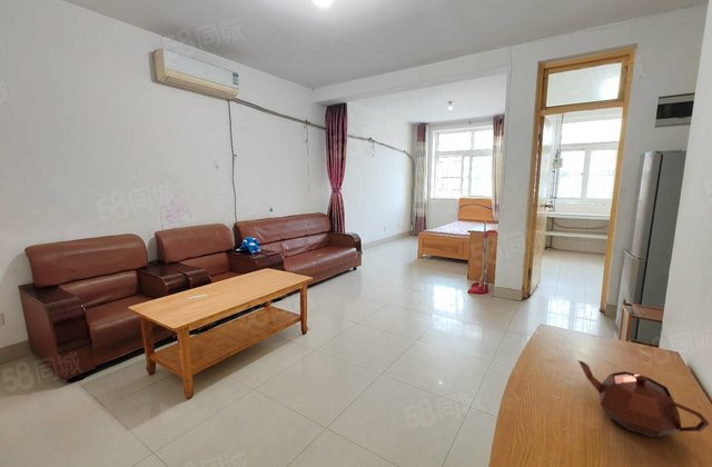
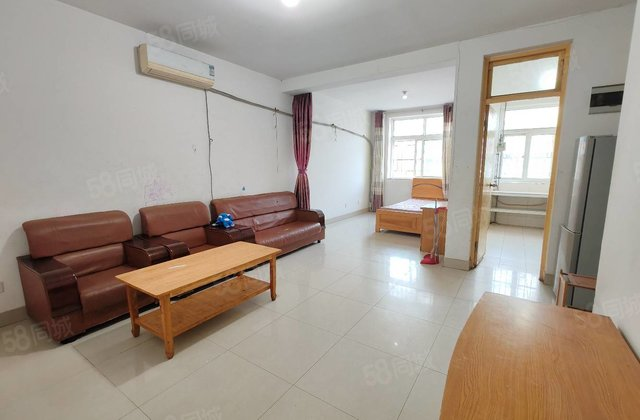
- teapot [576,359,711,438]
